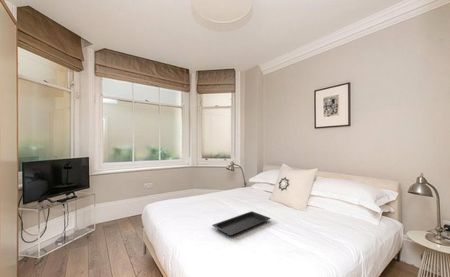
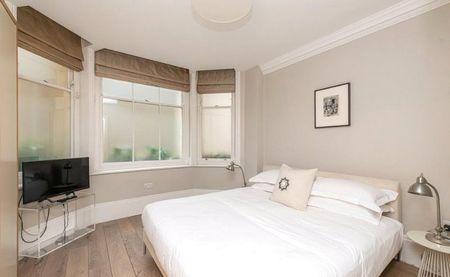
- serving tray [211,210,271,236]
